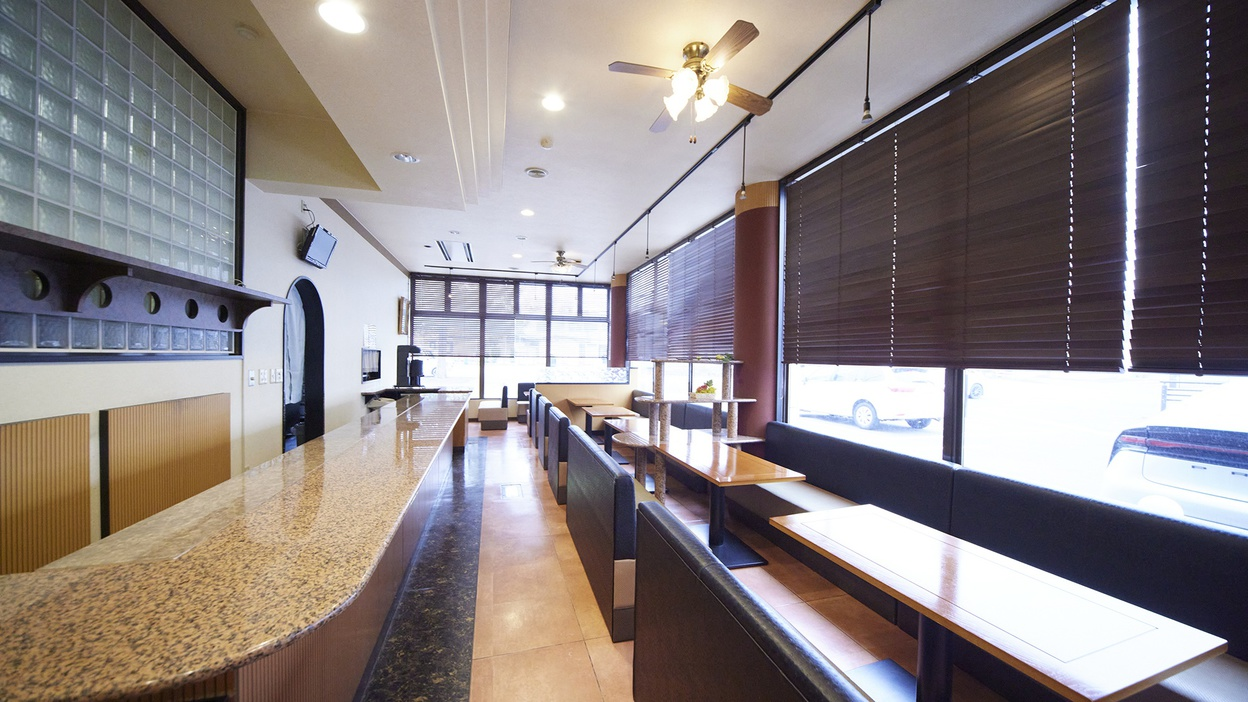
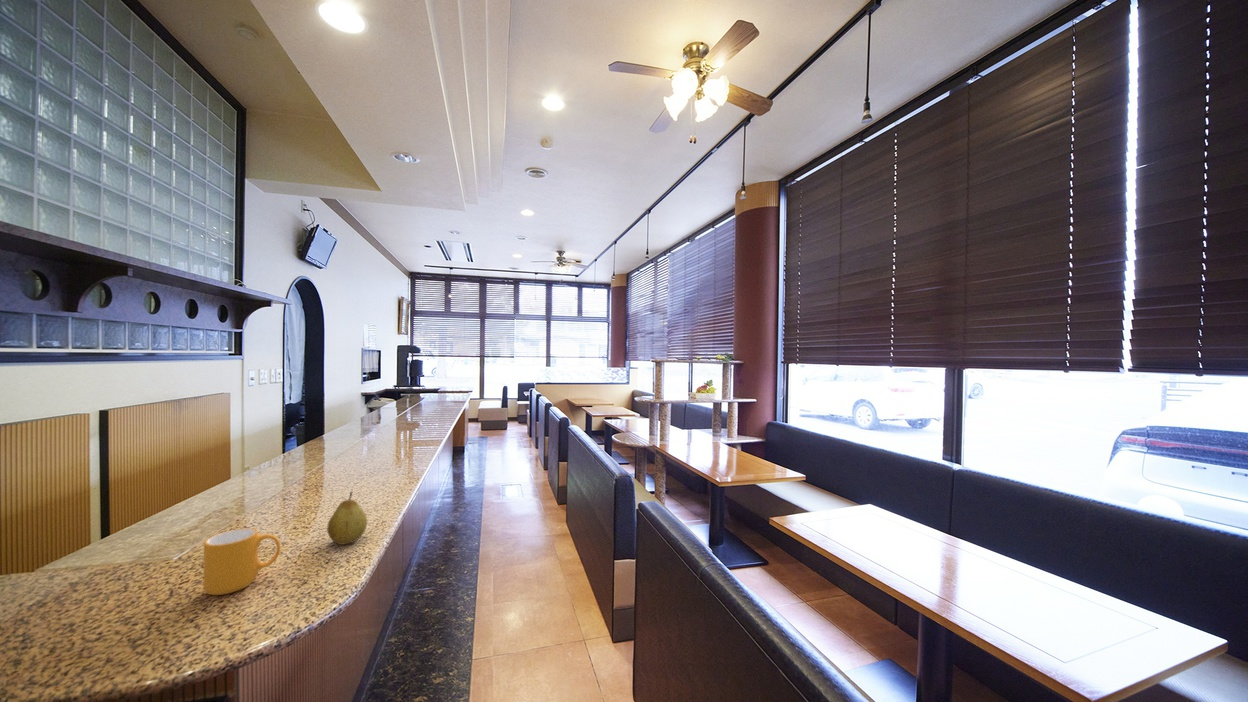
+ mug [203,527,281,596]
+ fruit [326,490,368,546]
